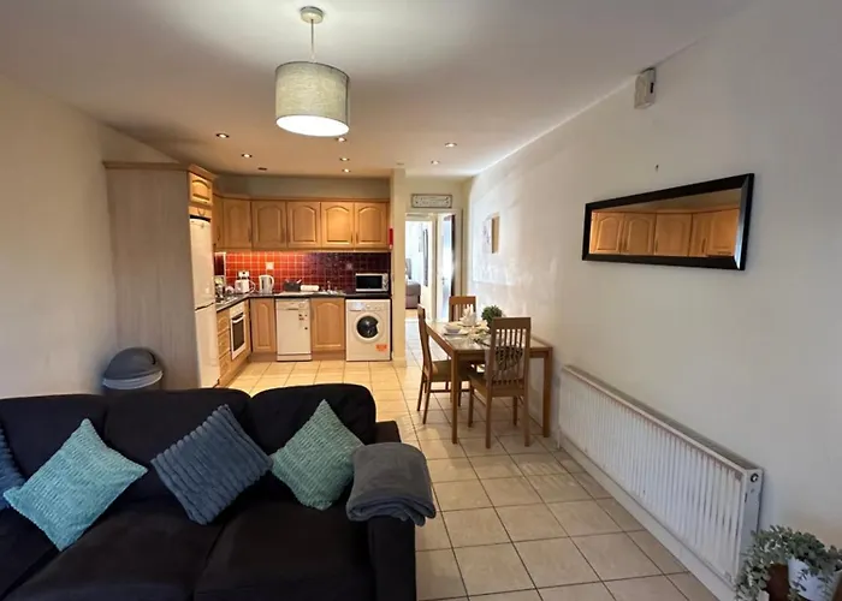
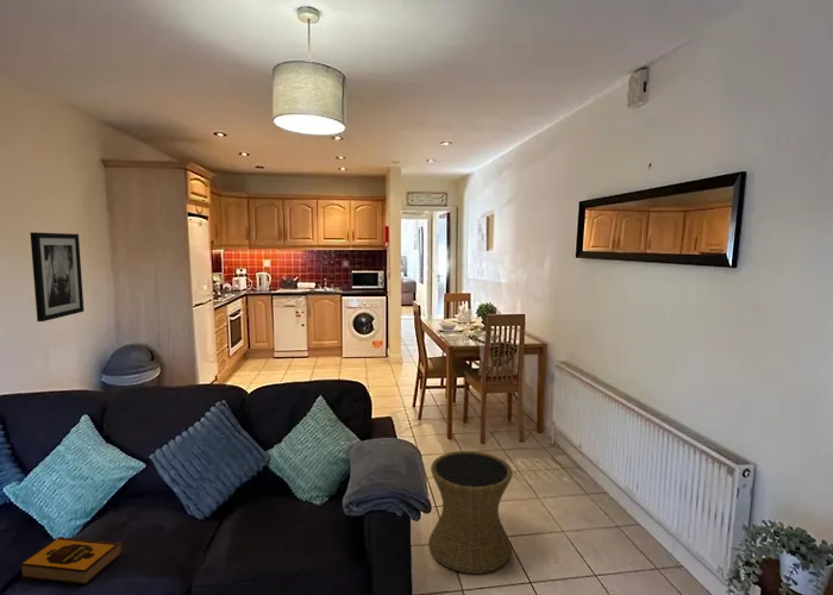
+ wall art [29,231,86,322]
+ side table [427,450,514,575]
+ hardback book [19,536,124,585]
